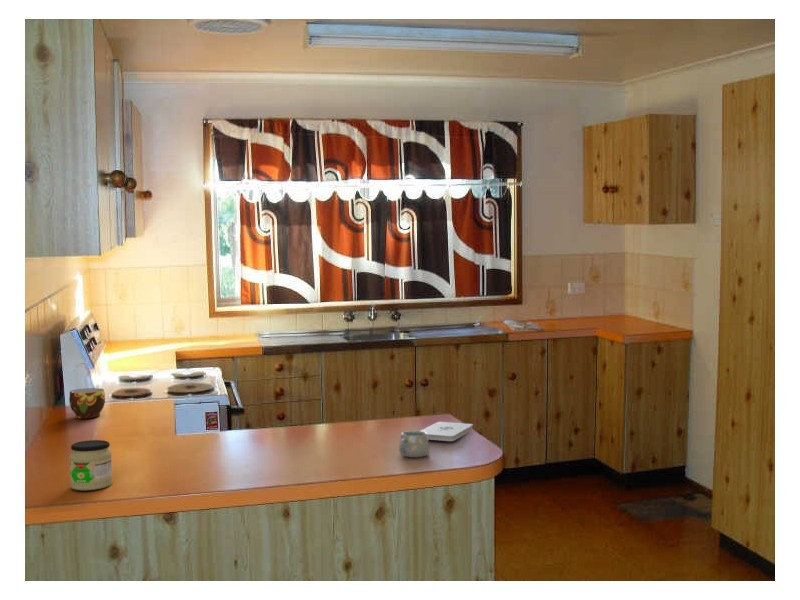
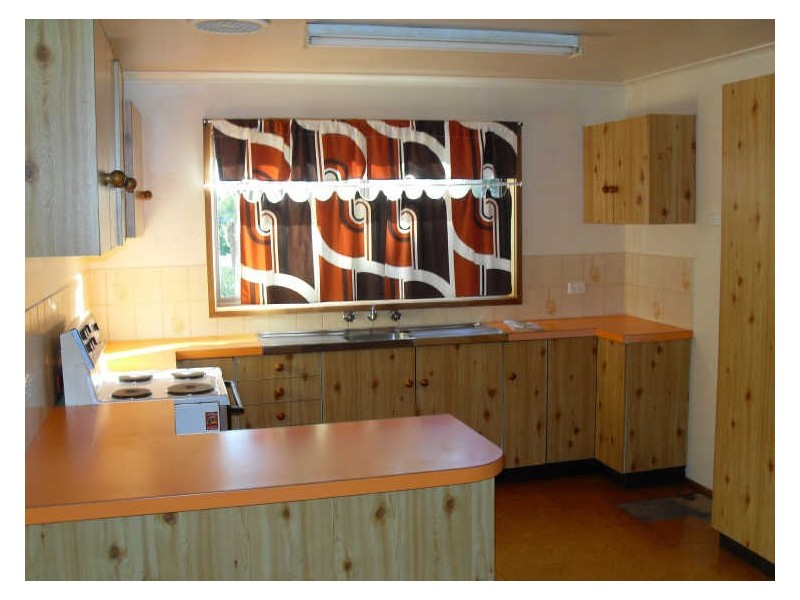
- jar [68,439,113,491]
- notepad [420,421,474,442]
- mug [398,430,430,458]
- cup [68,387,106,419]
